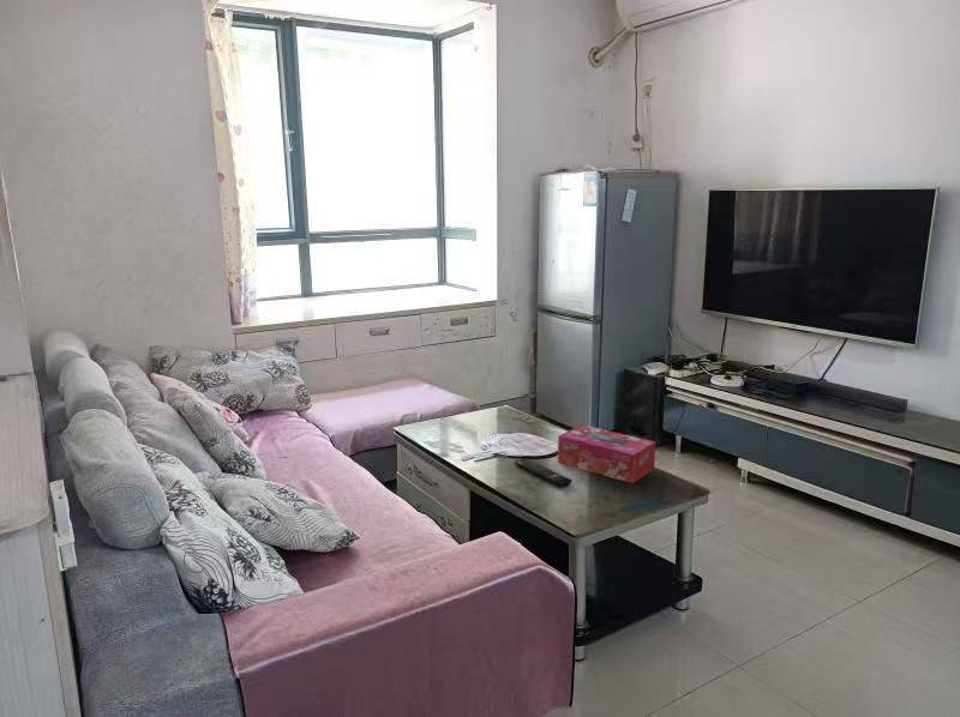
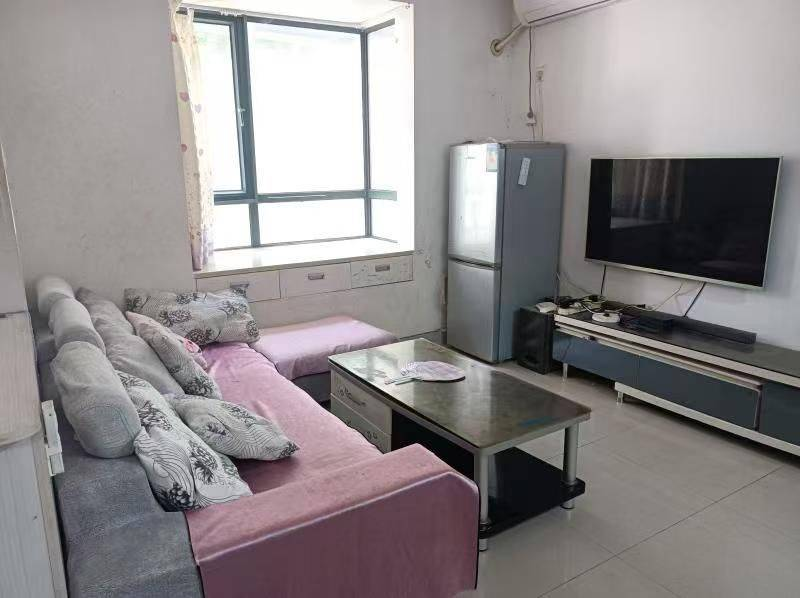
- tissue box [557,423,656,484]
- remote control [514,458,572,488]
